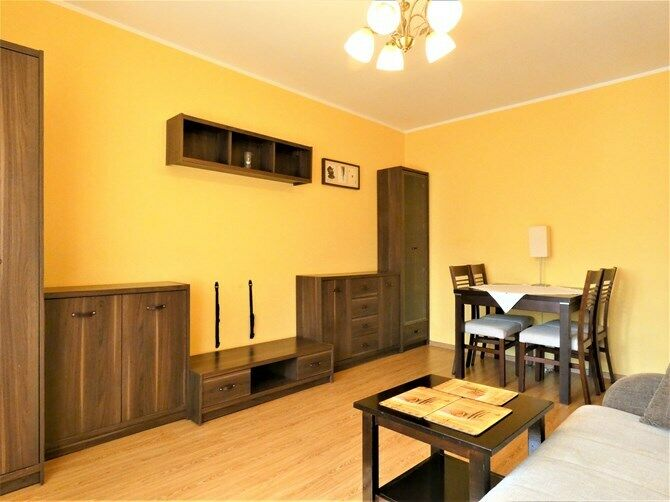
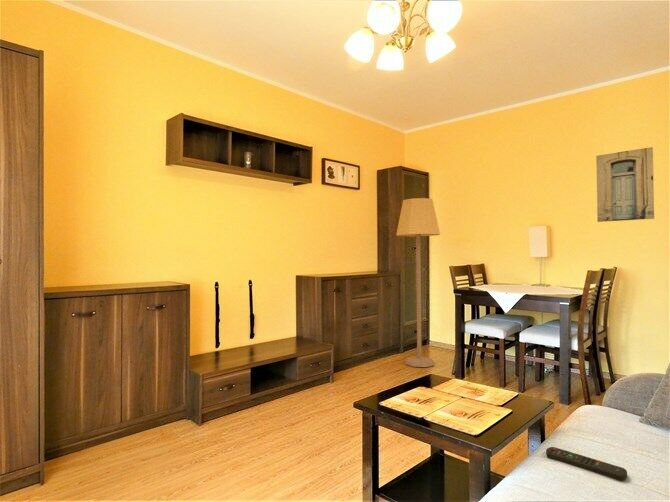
+ lamp [395,197,441,368]
+ remote control [545,446,628,482]
+ wall art [595,146,655,223]
